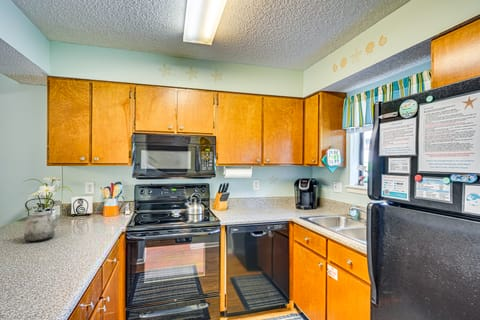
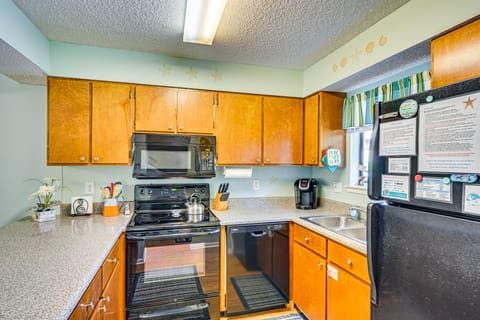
- kettle [23,197,66,243]
